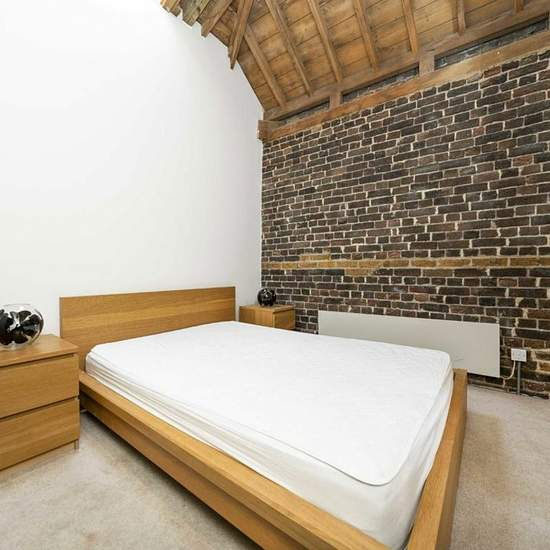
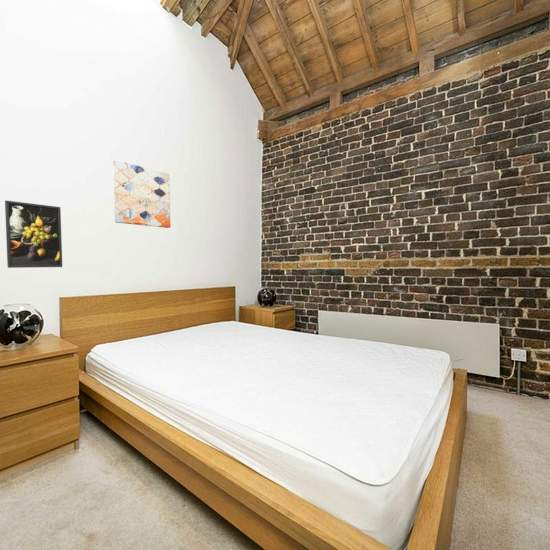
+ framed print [4,199,63,269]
+ wall art [113,159,172,229]
